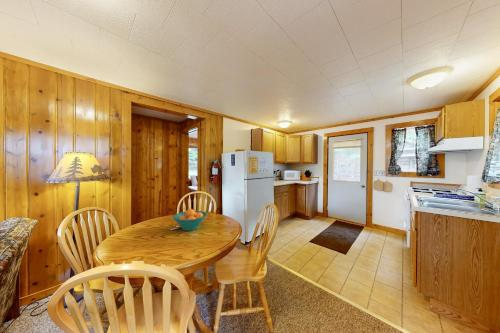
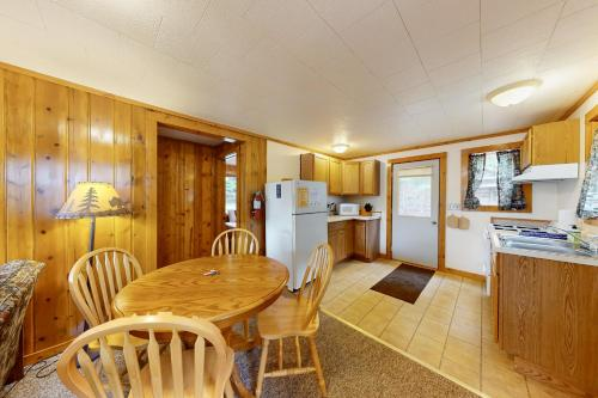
- fruit bowl [172,208,208,232]
